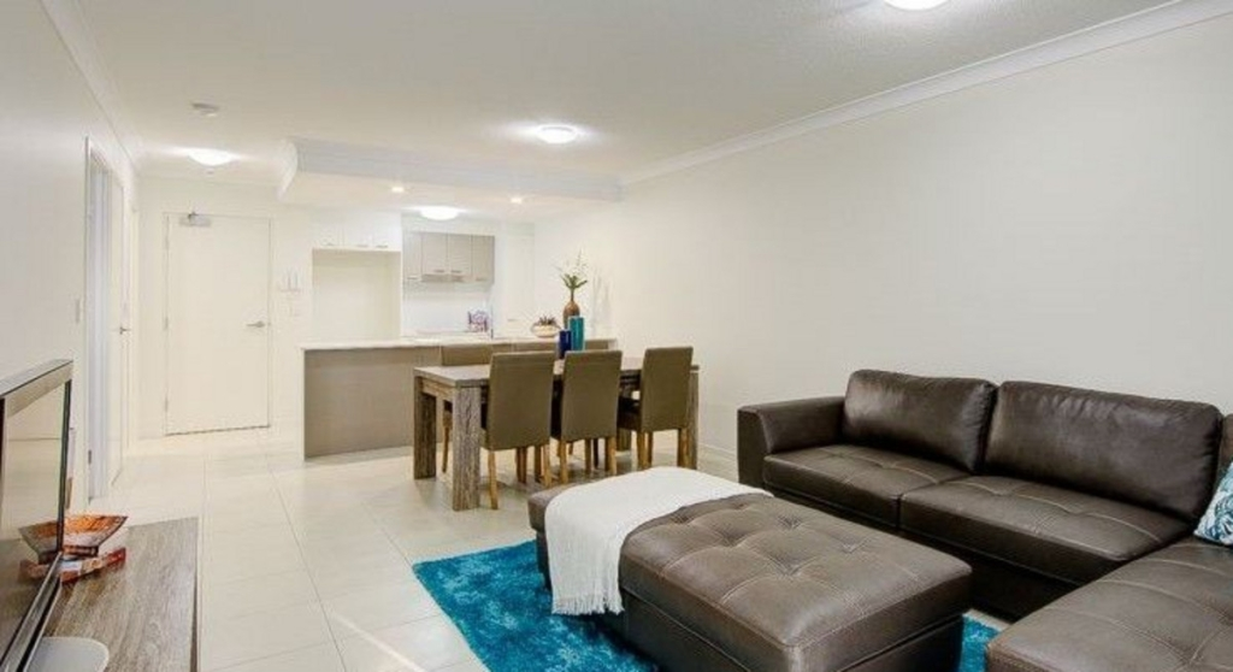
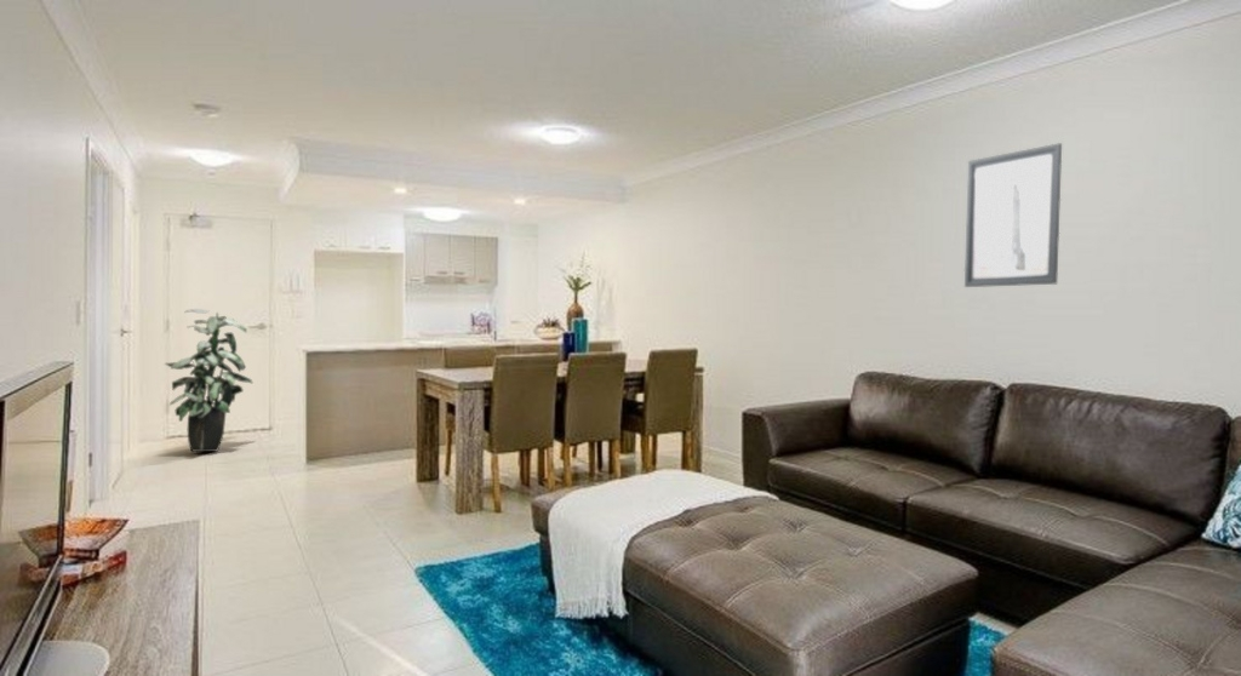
+ wall art [963,142,1063,288]
+ indoor plant [164,308,253,453]
